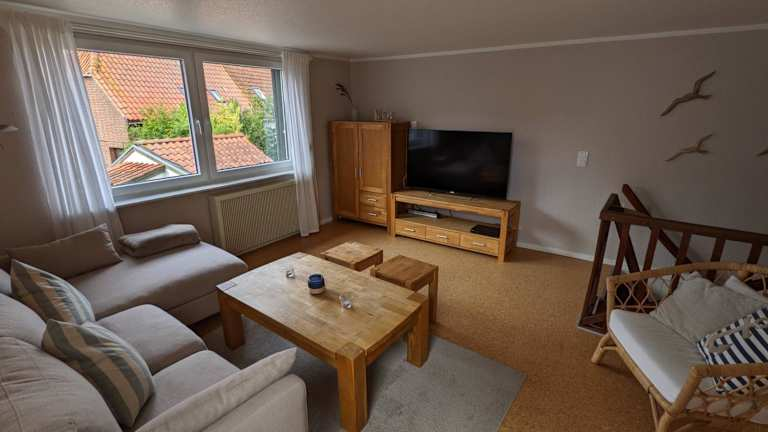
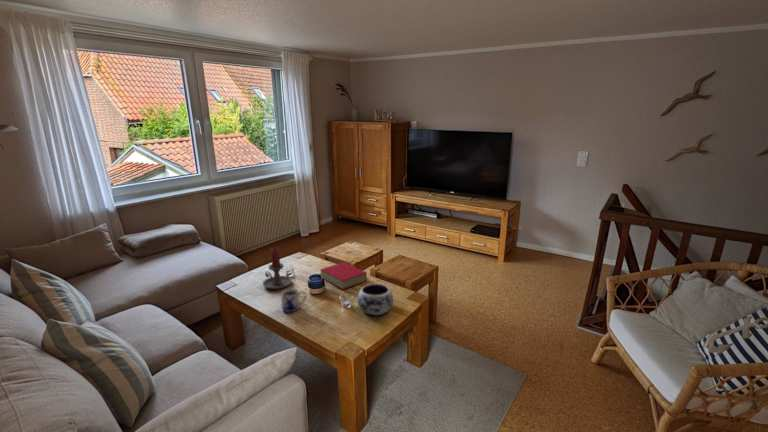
+ book [320,261,368,290]
+ mug [280,288,308,313]
+ decorative bowl [357,283,394,316]
+ candle holder [262,246,293,290]
